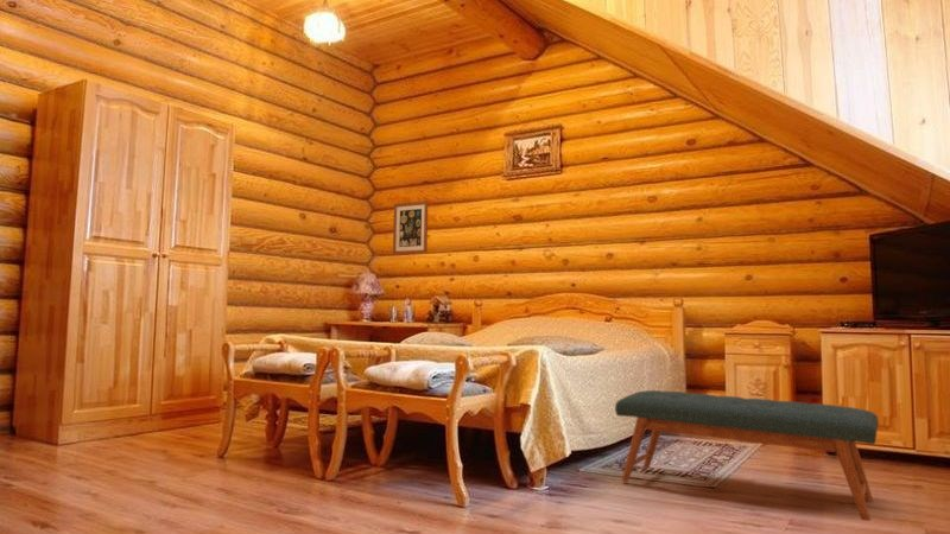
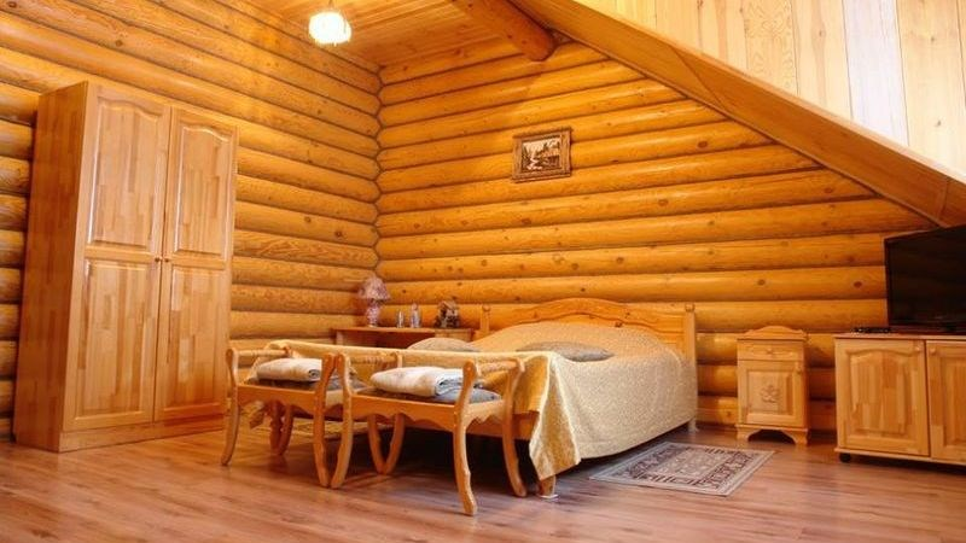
- wall art [392,199,429,255]
- bench [614,389,880,522]
